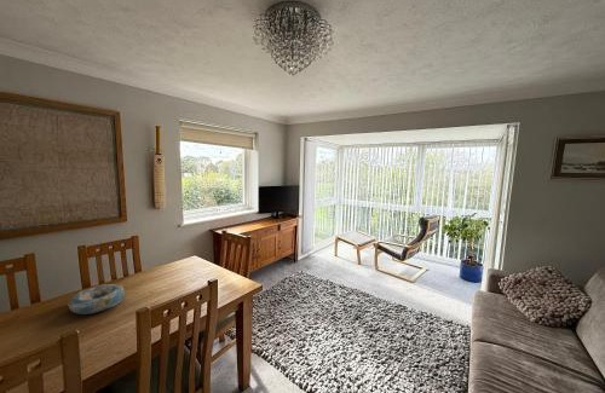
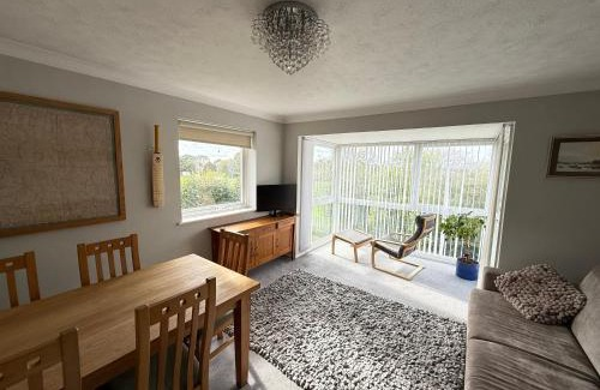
- decorative bowl [68,283,126,316]
